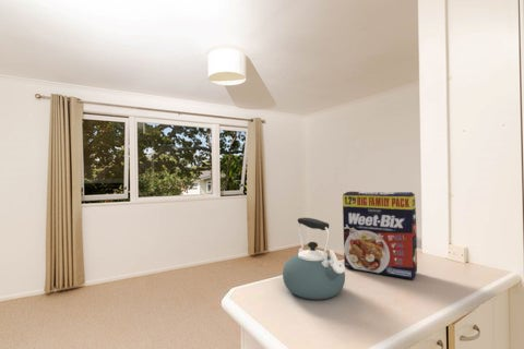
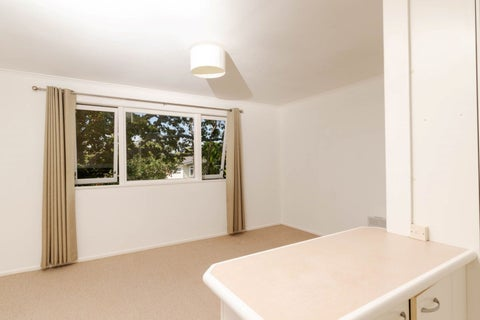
- kettle [282,217,346,301]
- cereal box [342,191,418,280]
